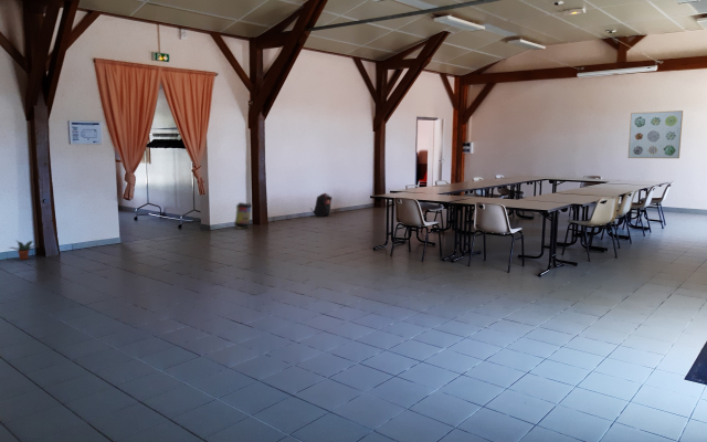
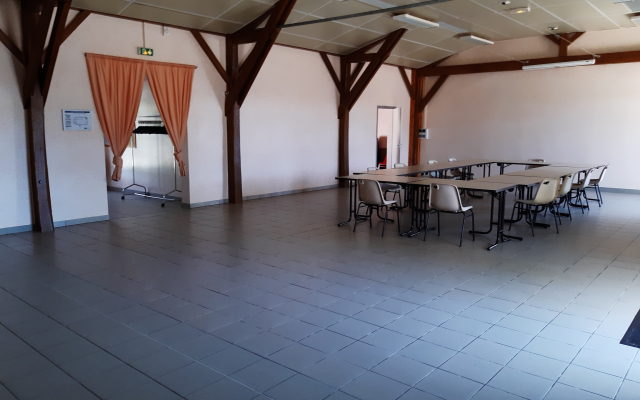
- potted plant [7,239,38,261]
- trash can [231,201,254,230]
- backpack [309,192,334,218]
- wall art [626,109,684,159]
